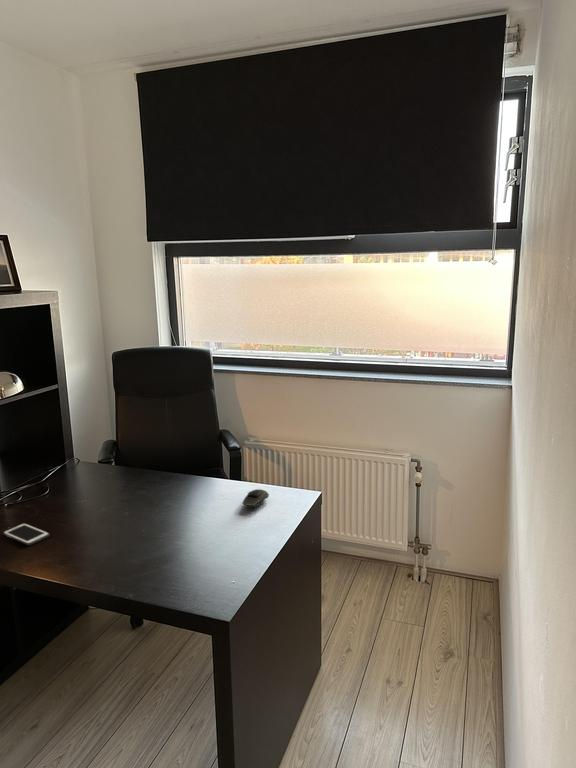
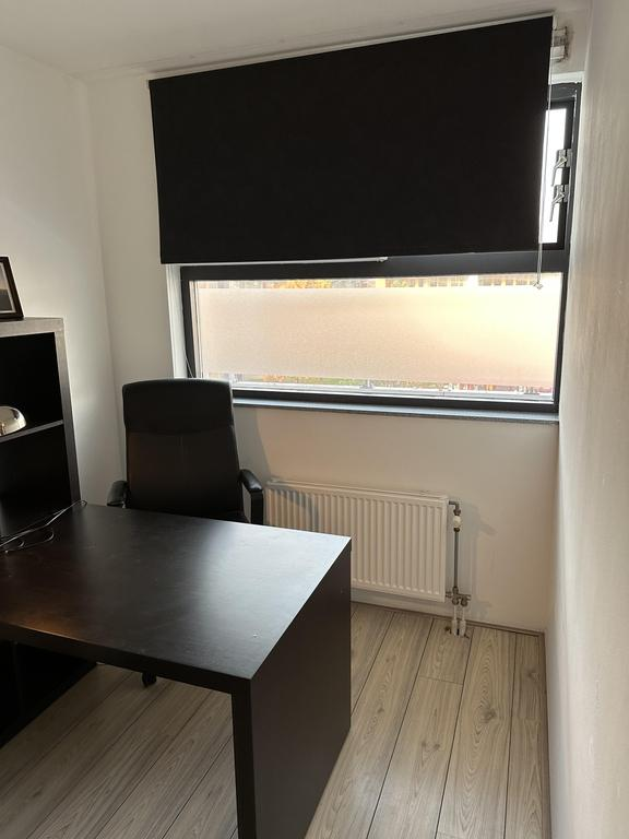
- computer mouse [242,488,270,508]
- cell phone [2,522,50,546]
